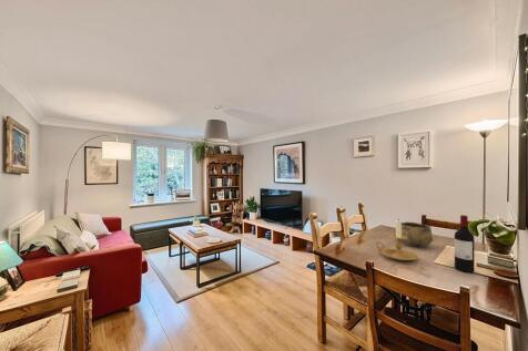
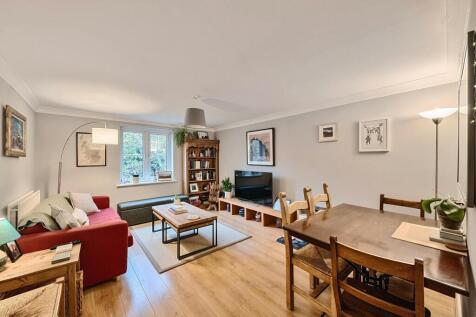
- decorative bowl [402,221,434,248]
- candle holder [375,218,419,261]
- wine bottle [454,214,476,273]
